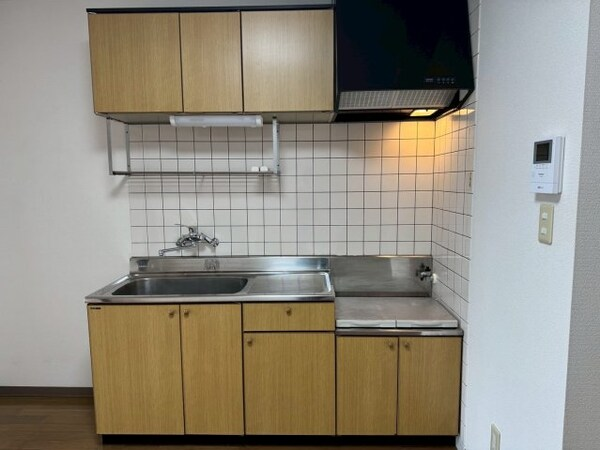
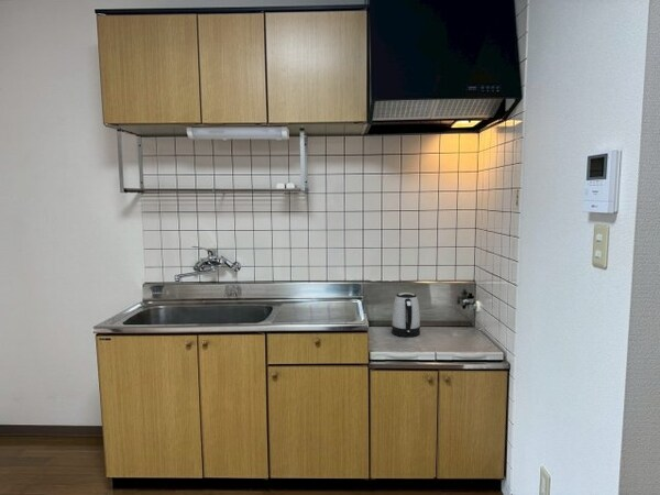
+ kettle [391,292,421,338]
